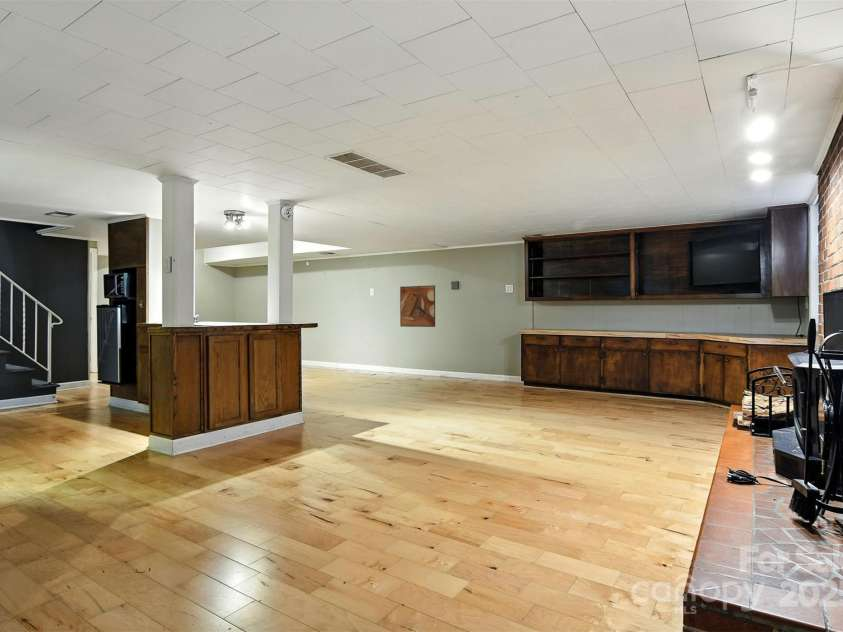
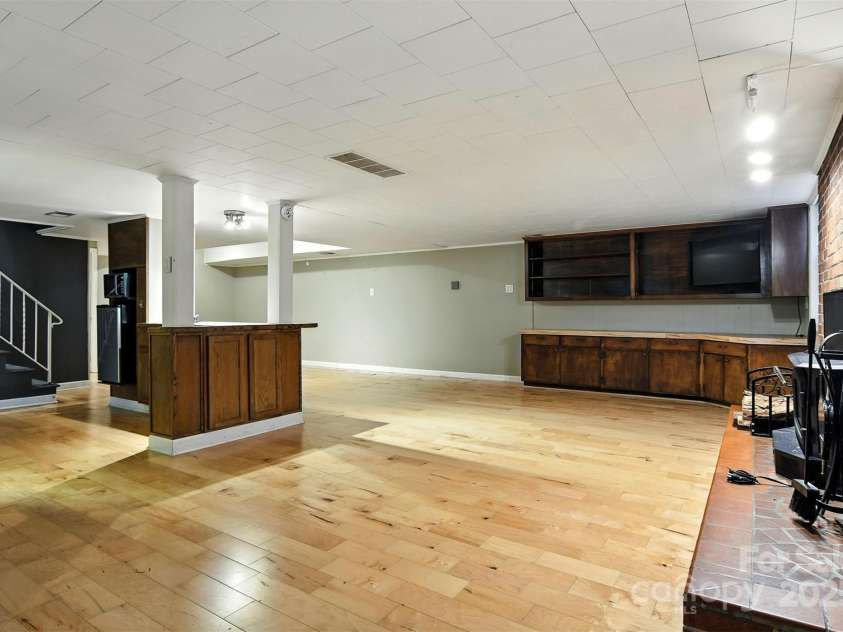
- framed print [399,284,436,328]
